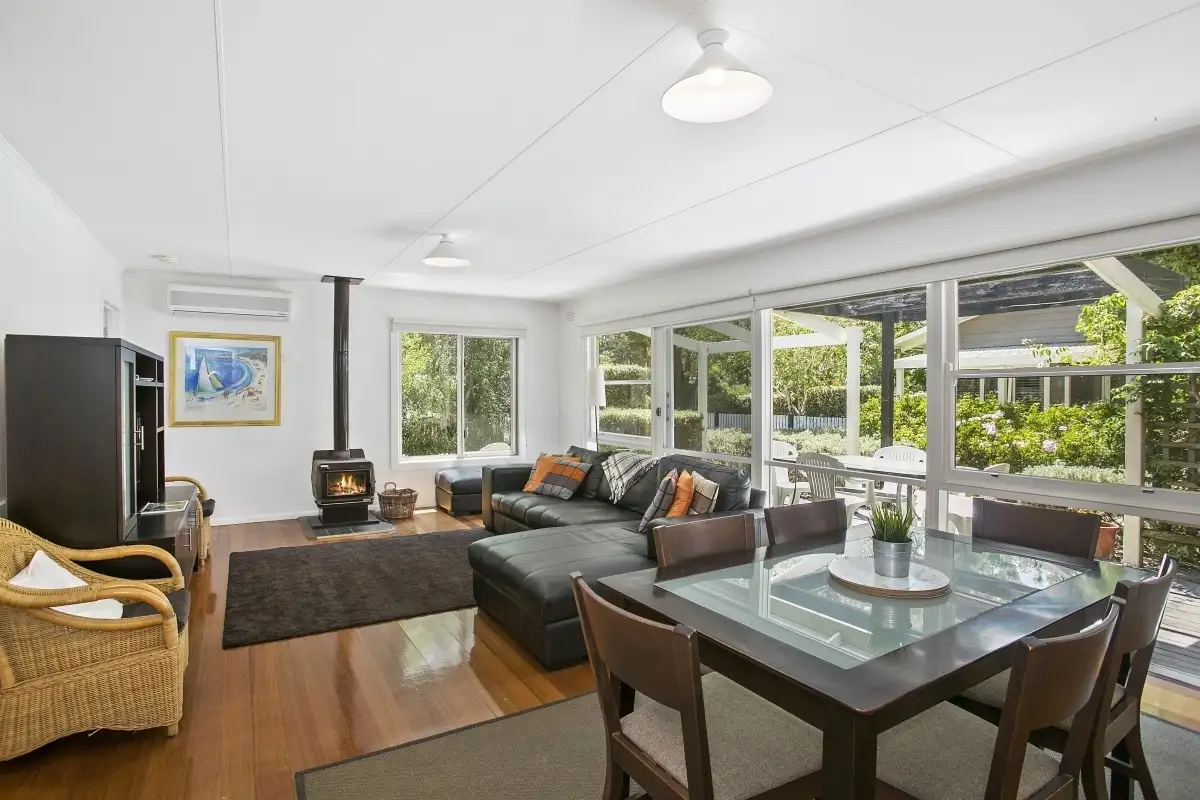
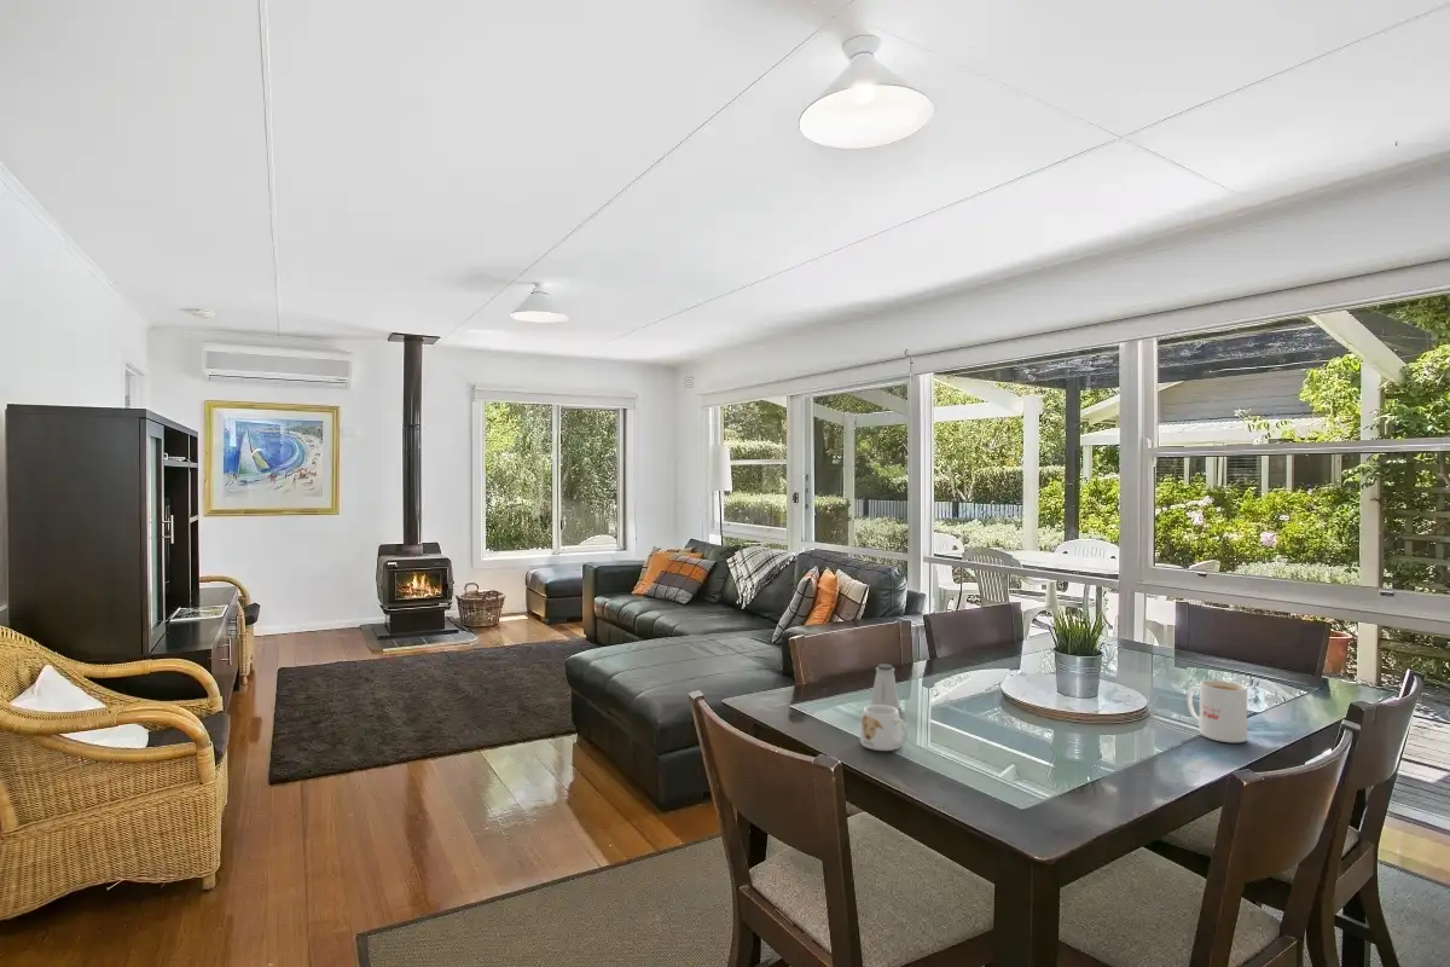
+ mug [859,705,909,752]
+ saltshaker [869,662,901,711]
+ mug [1187,678,1248,743]
